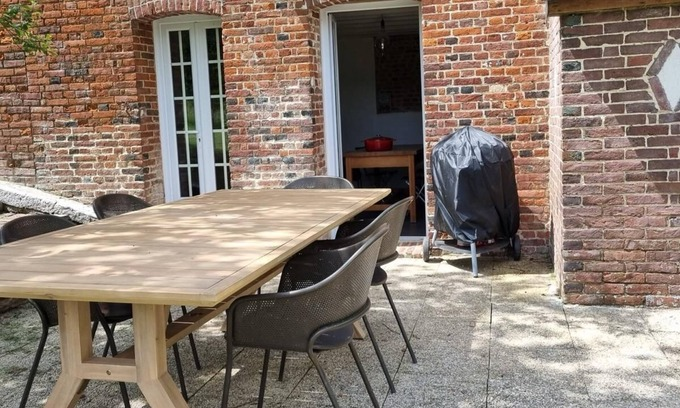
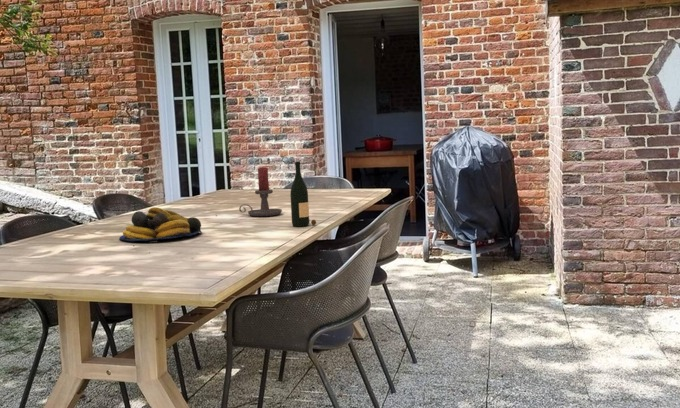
+ candle holder [238,166,283,217]
+ wine bottle [289,161,317,228]
+ fruit bowl [118,206,204,242]
